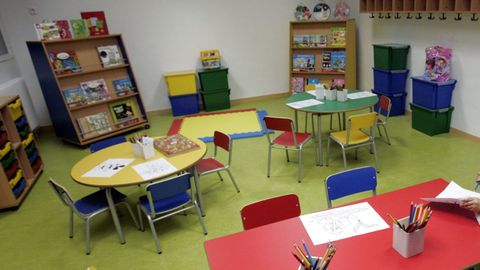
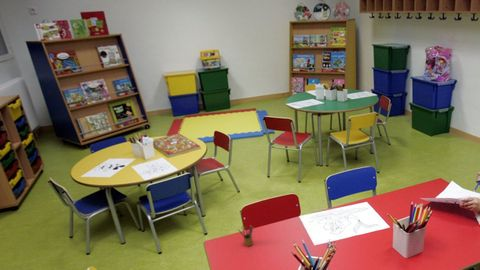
+ pencil box [237,224,255,247]
